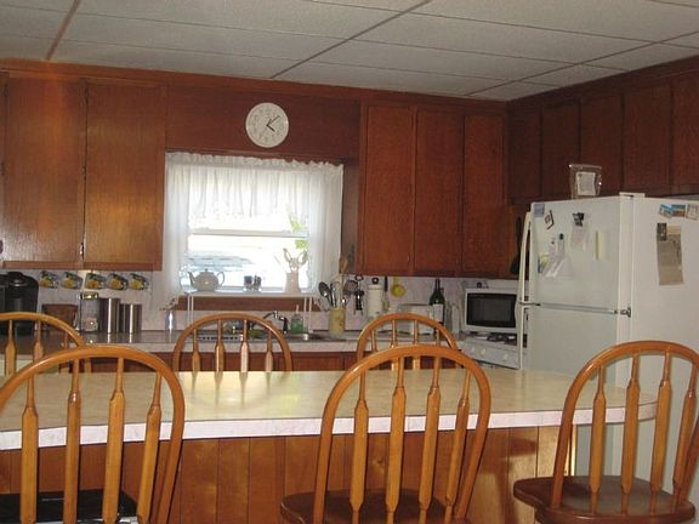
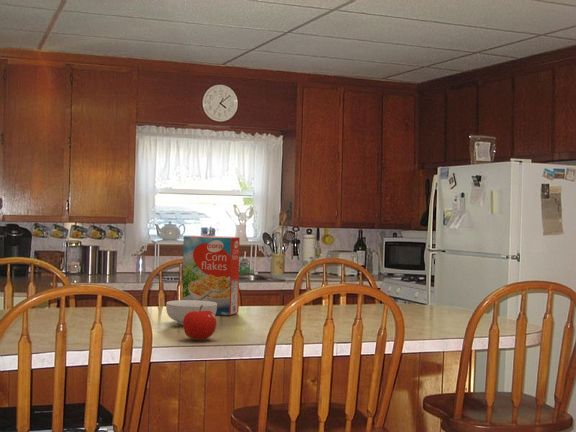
+ cereal box [182,235,241,317]
+ fruit [182,305,218,341]
+ cereal bowl [165,299,217,326]
